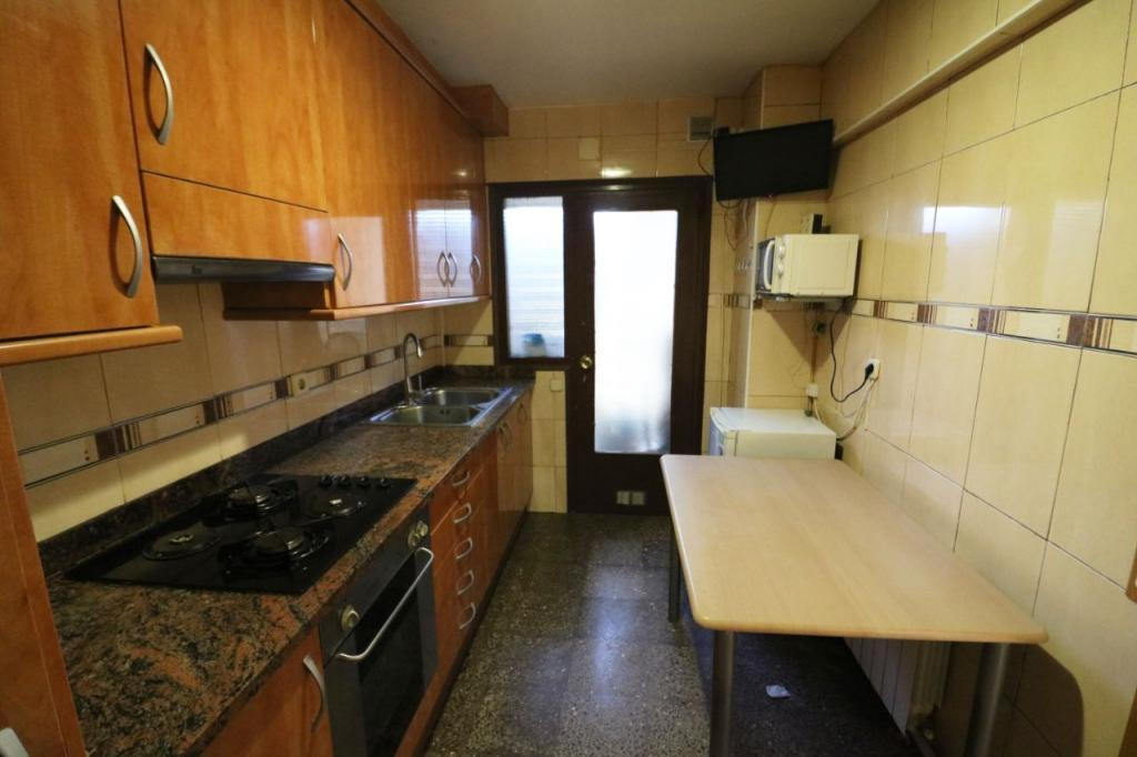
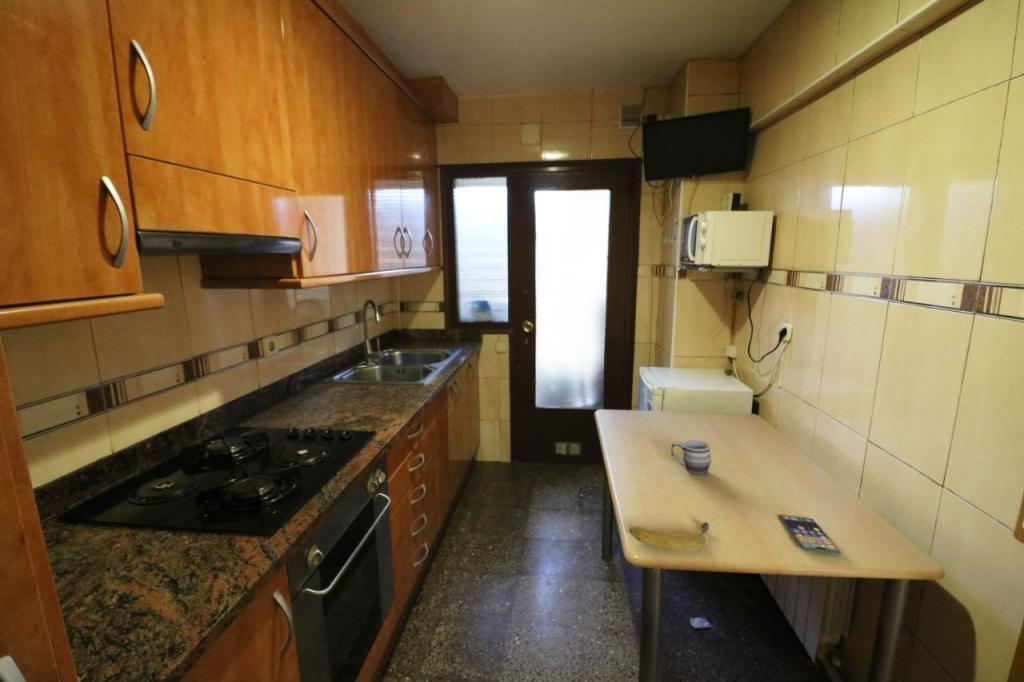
+ smartphone [778,514,842,555]
+ fruit [628,521,710,552]
+ mug [670,439,712,476]
